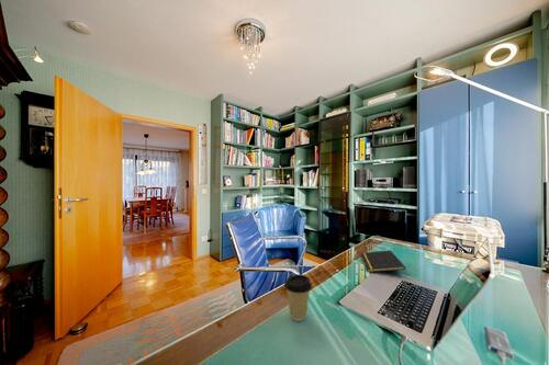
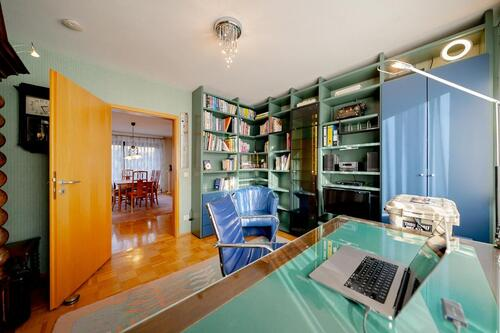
- notepad [360,249,406,273]
- coffee cup [283,273,313,322]
